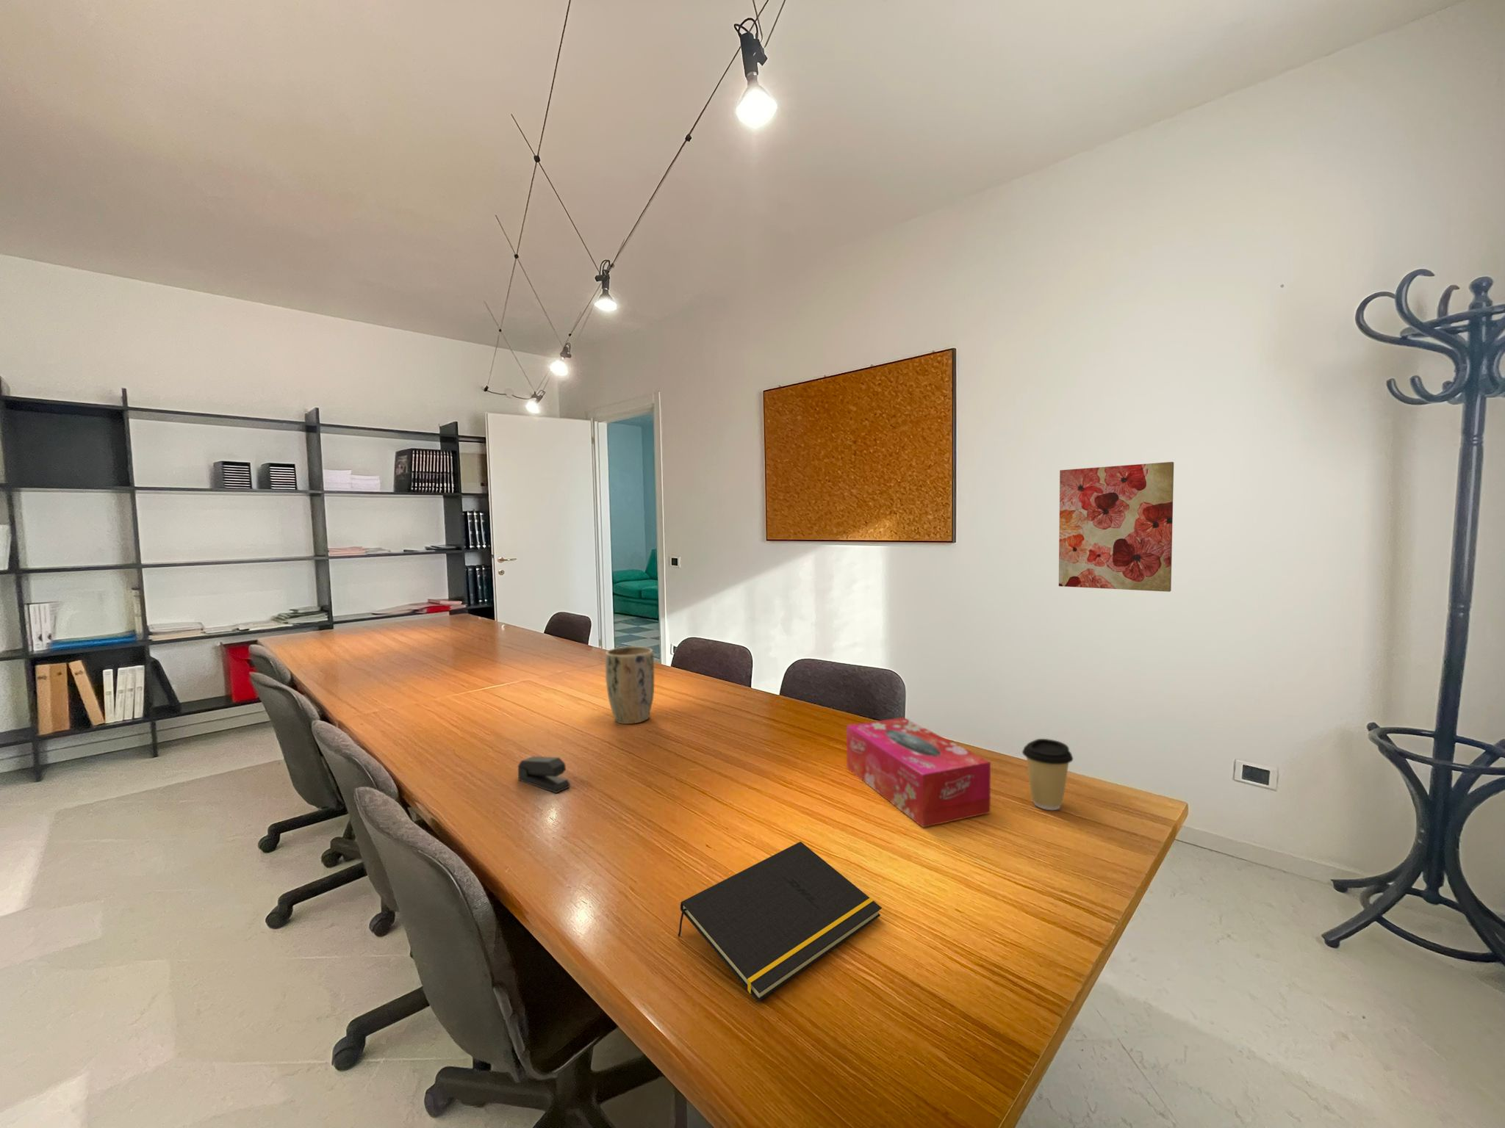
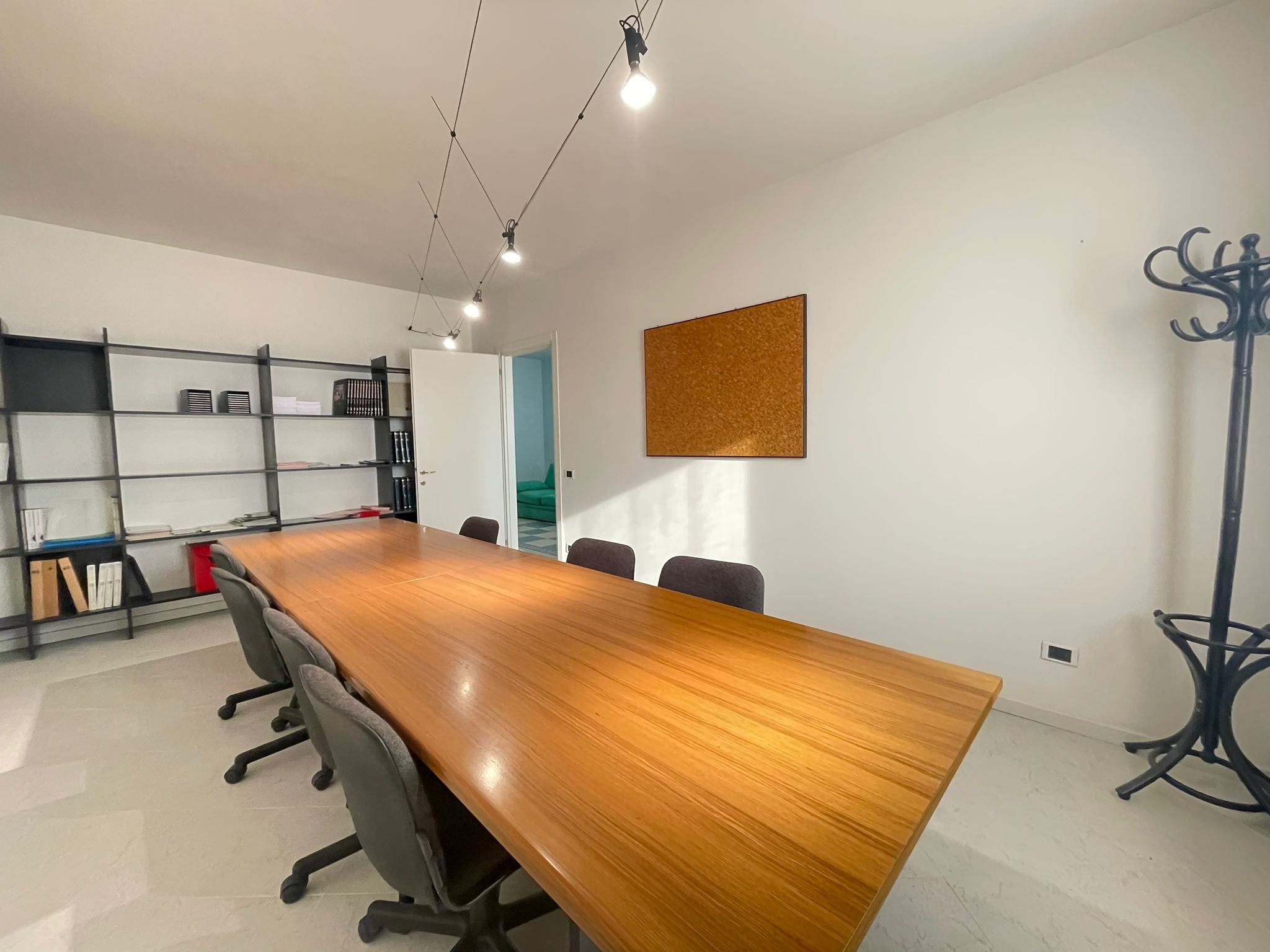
- wall art [1058,461,1174,592]
- plant pot [604,646,655,725]
- coffee cup [1022,738,1074,810]
- tissue box [846,717,992,828]
- stapler [518,756,571,794]
- notepad [677,841,883,1002]
